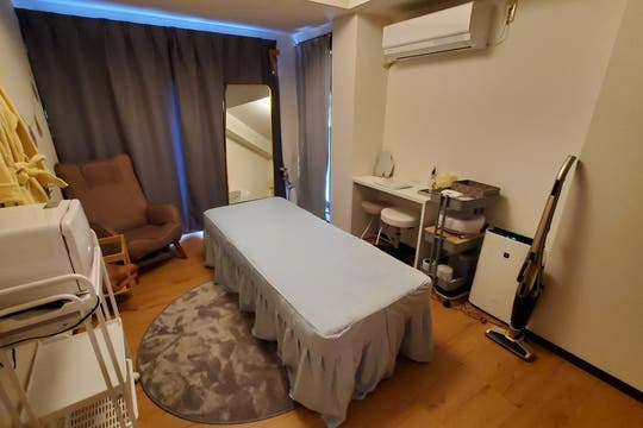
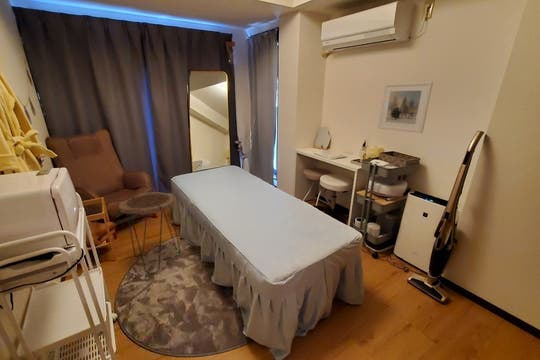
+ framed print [377,80,434,134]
+ side table [118,191,181,275]
